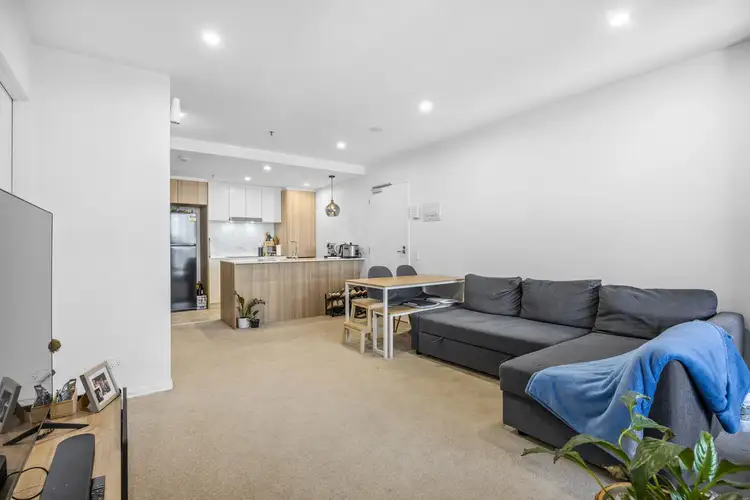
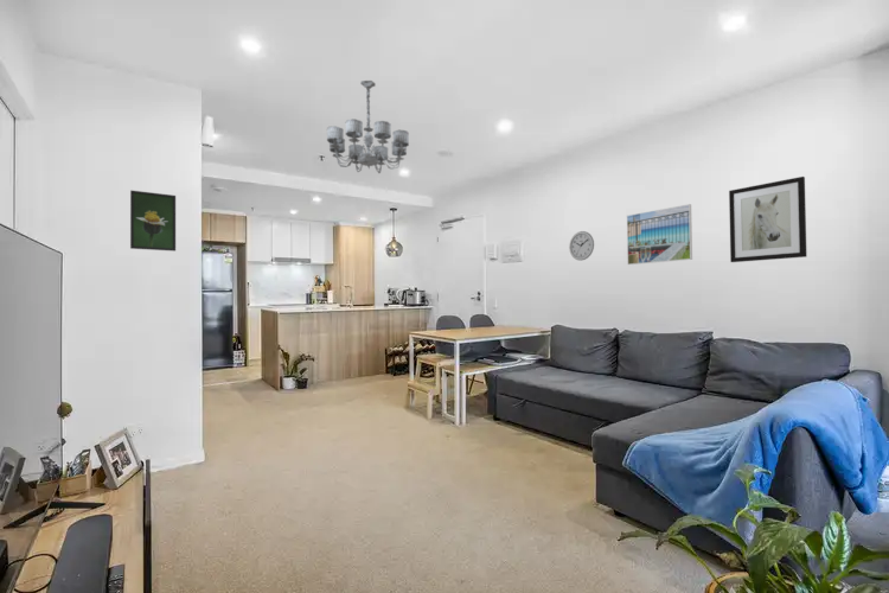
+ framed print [626,203,693,266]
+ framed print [129,190,177,253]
+ chandelier [326,79,410,174]
+ wall art [728,176,807,263]
+ wall clock [568,230,595,262]
